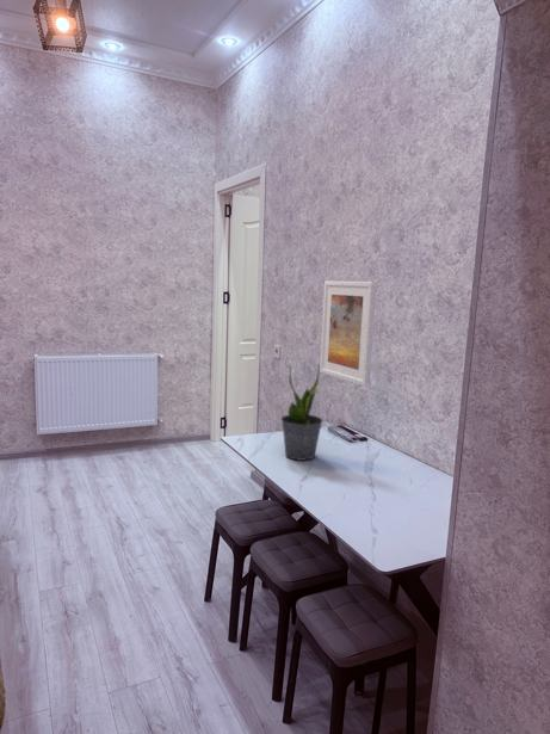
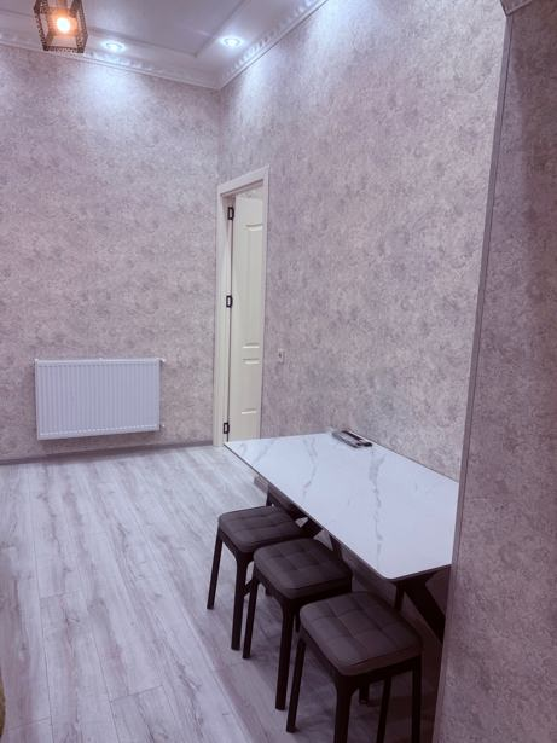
- potted plant [280,363,325,462]
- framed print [319,280,377,388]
